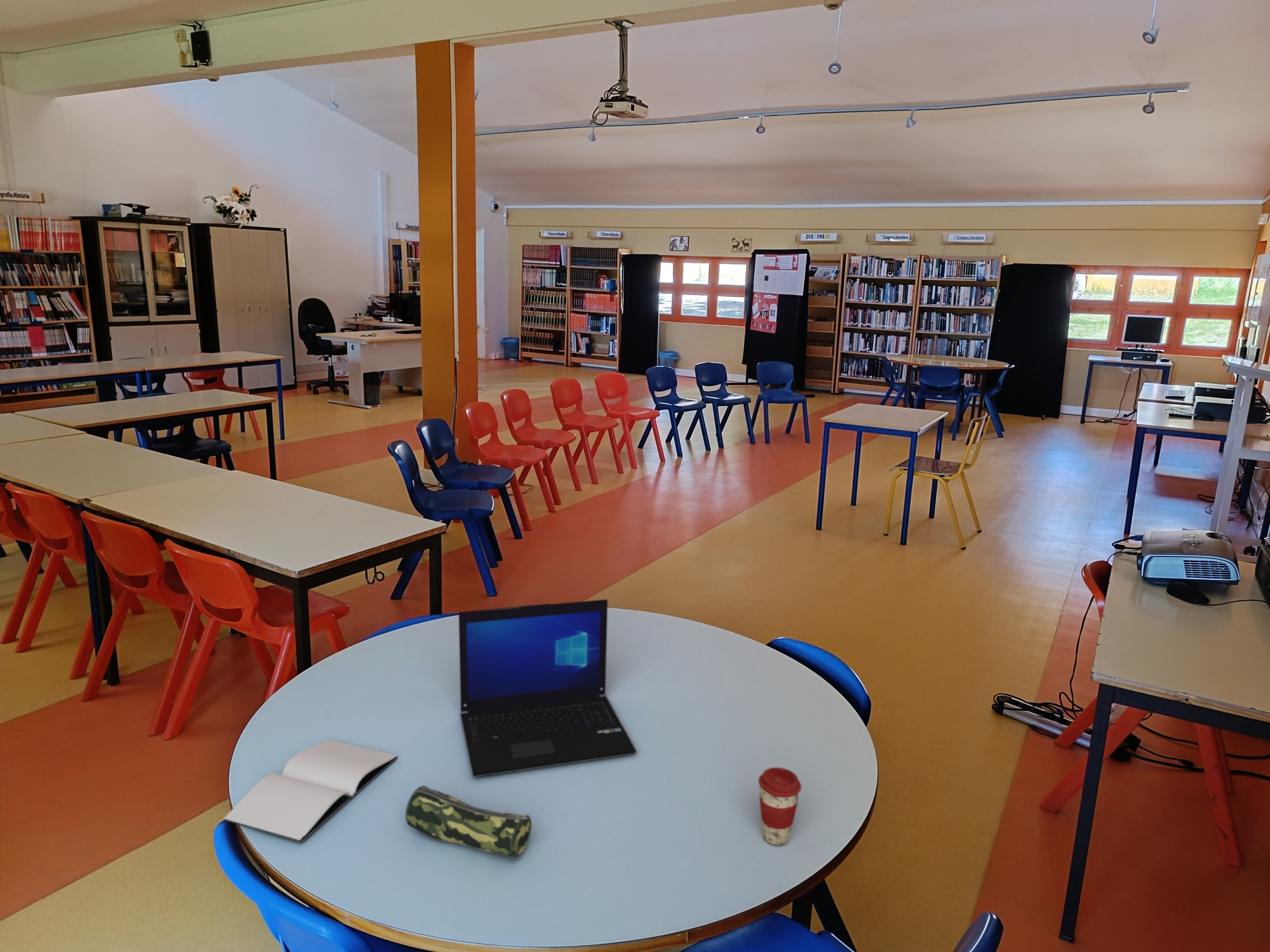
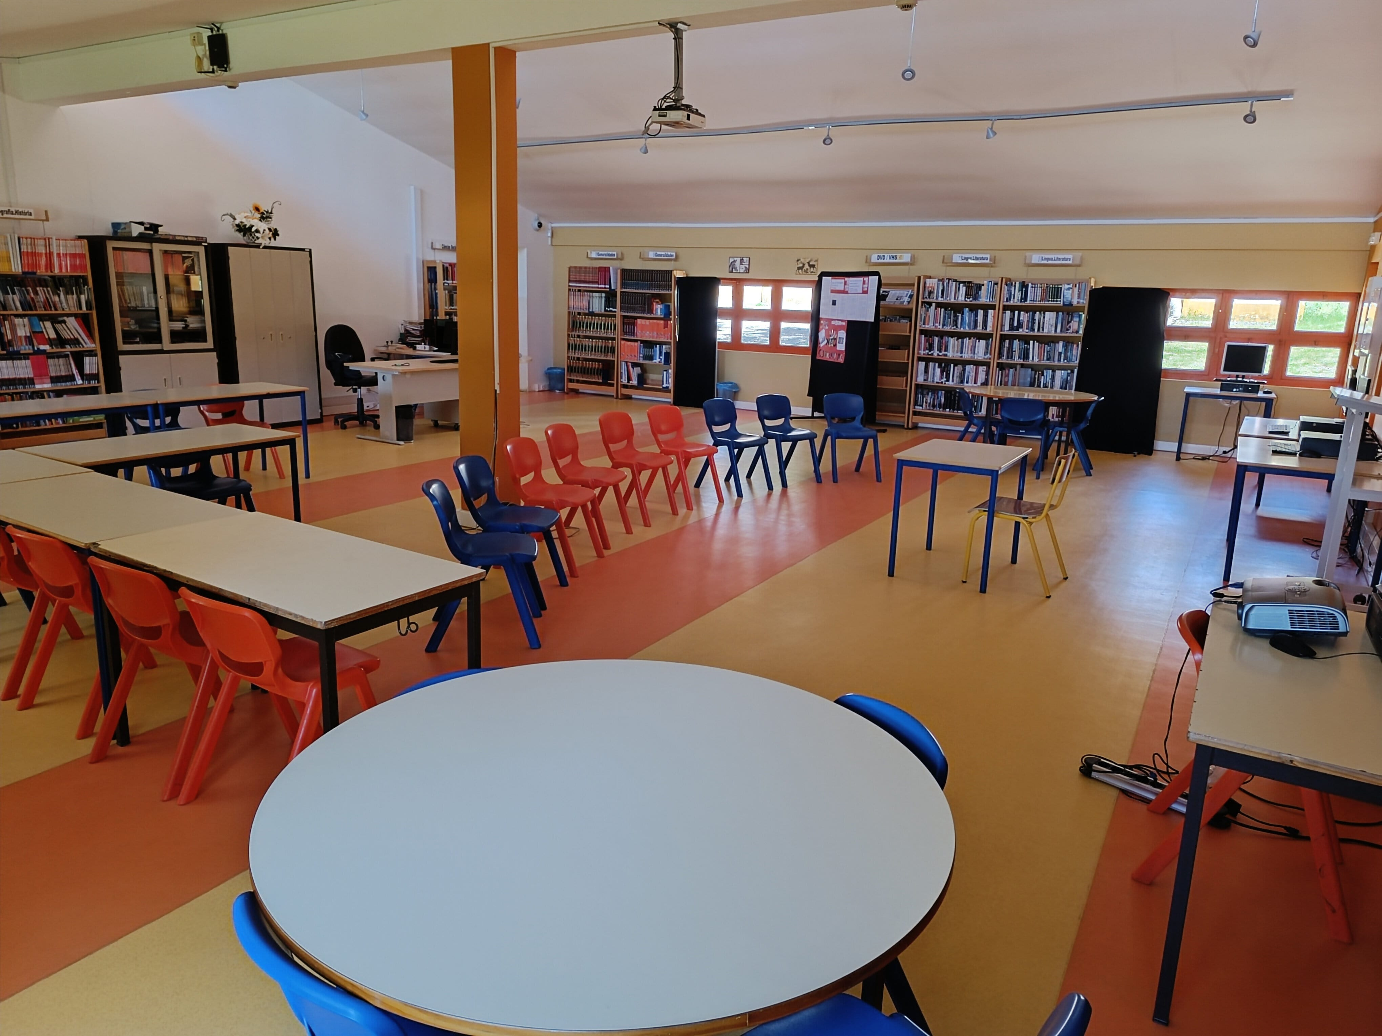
- laptop [458,599,637,777]
- coffee cup [758,767,802,846]
- book [223,740,398,843]
- pencil case [405,785,532,859]
